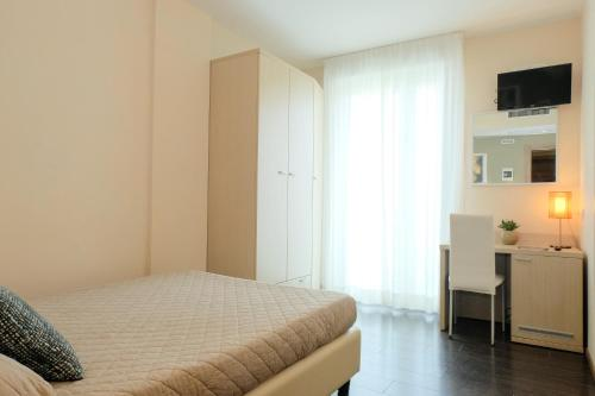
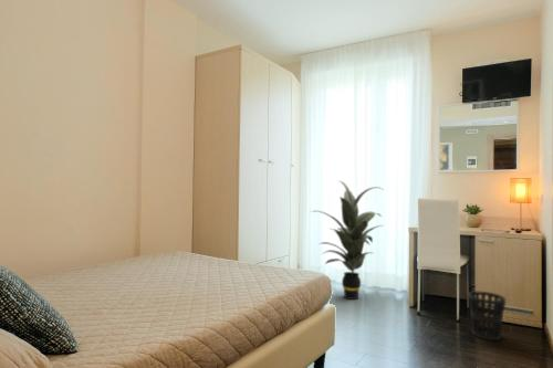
+ wastebasket [467,291,507,341]
+ indoor plant [310,180,386,301]
